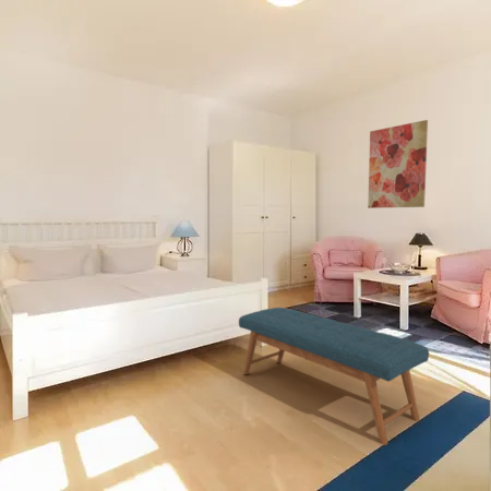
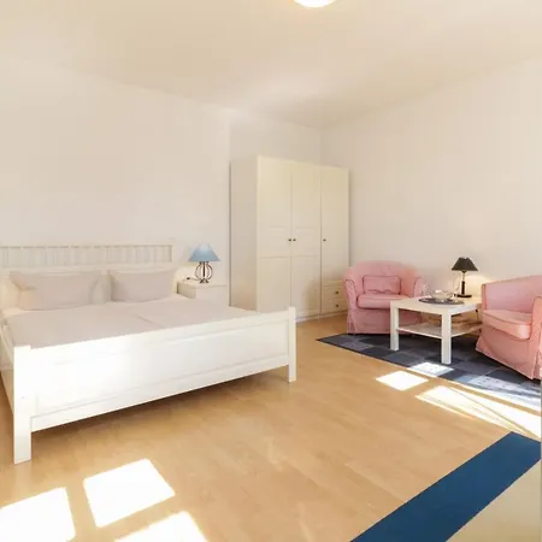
- bench [238,307,430,446]
- wall art [367,119,429,209]
